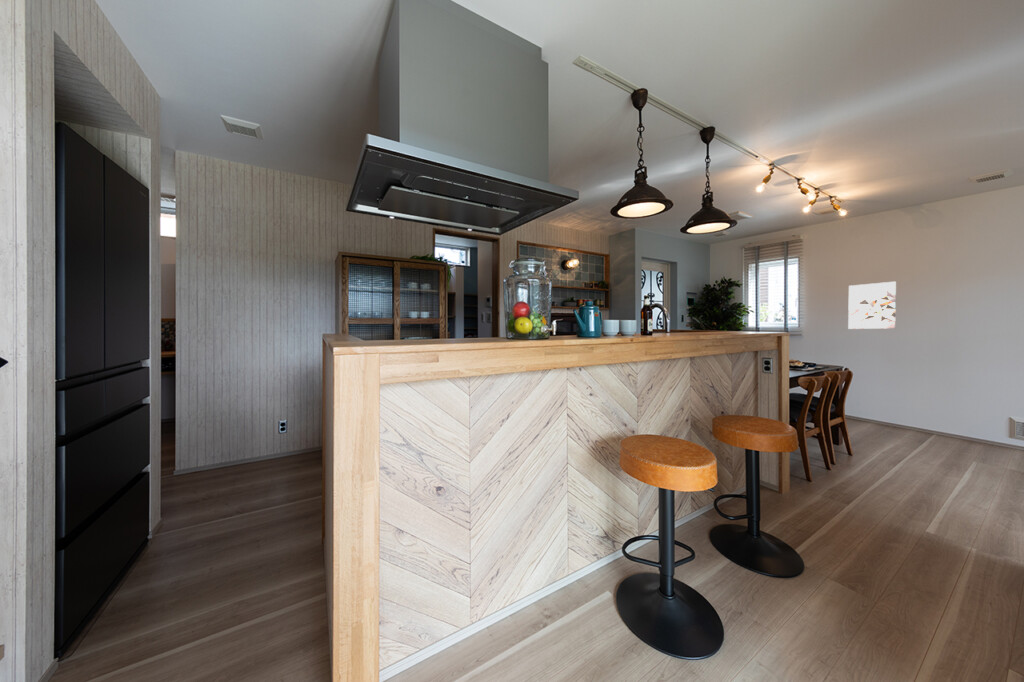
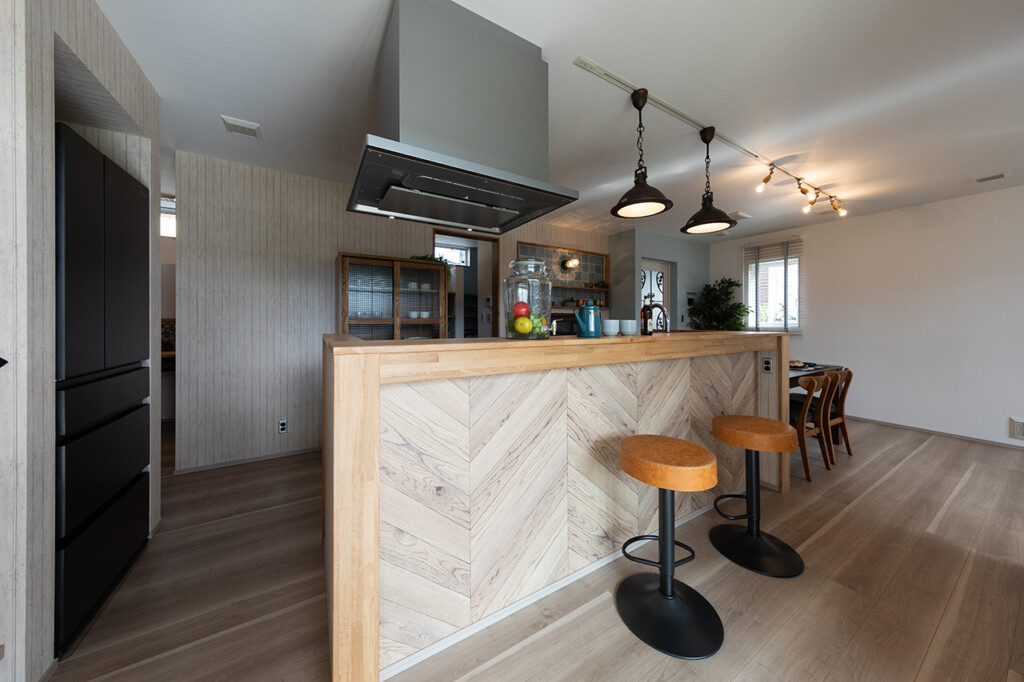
- wall art [847,281,897,330]
